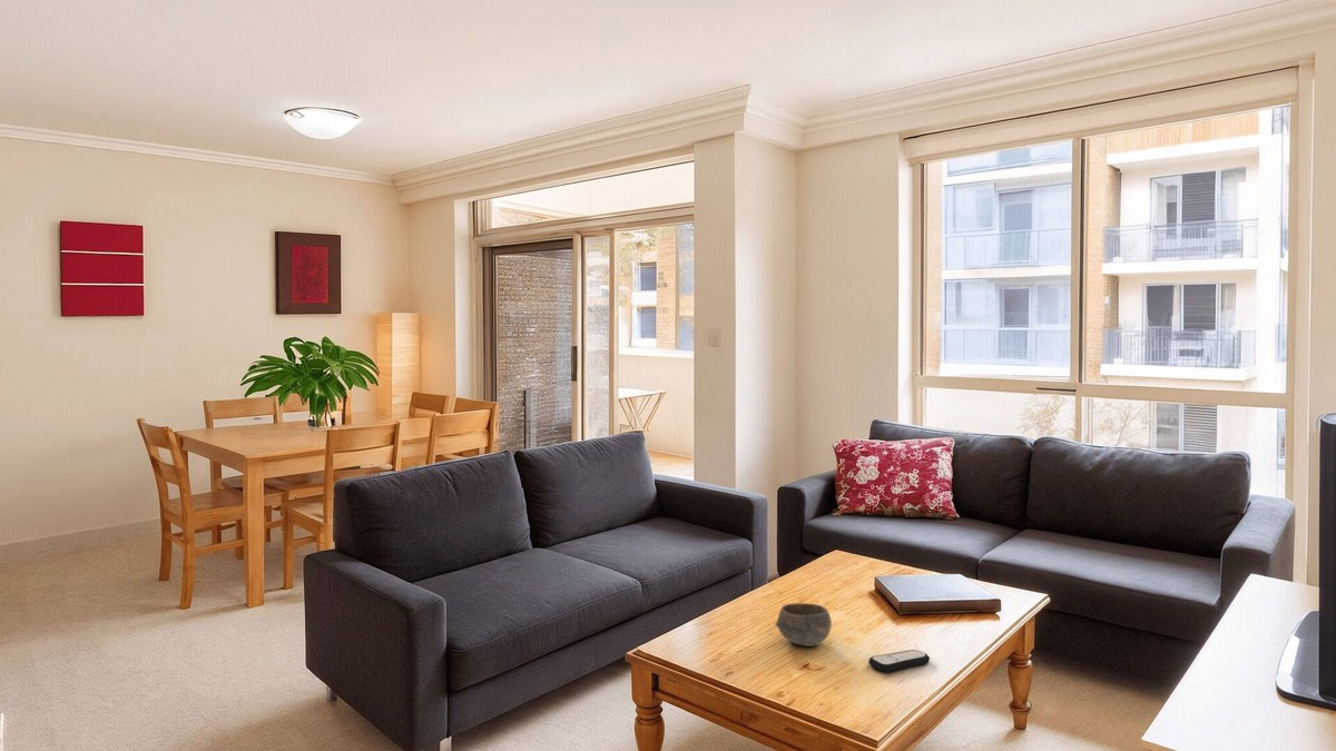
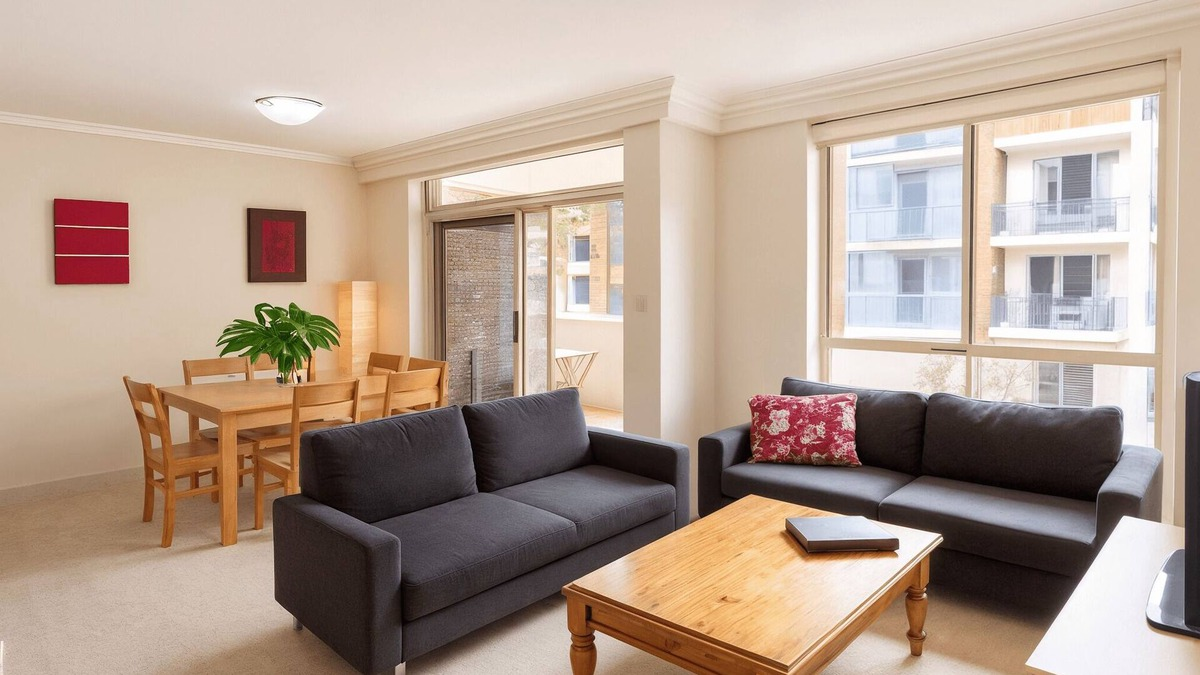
- bowl [774,602,833,648]
- remote control [867,649,931,673]
